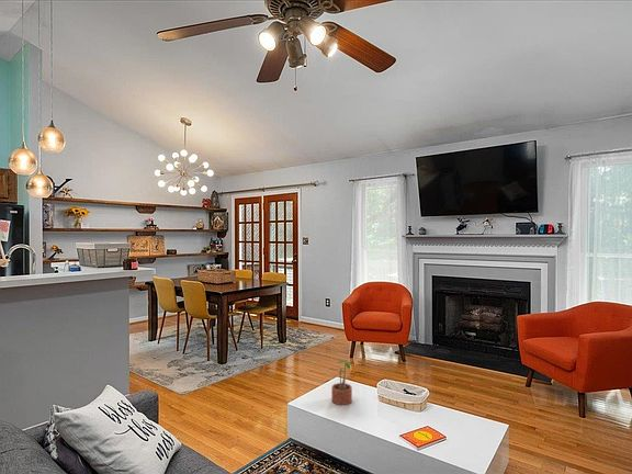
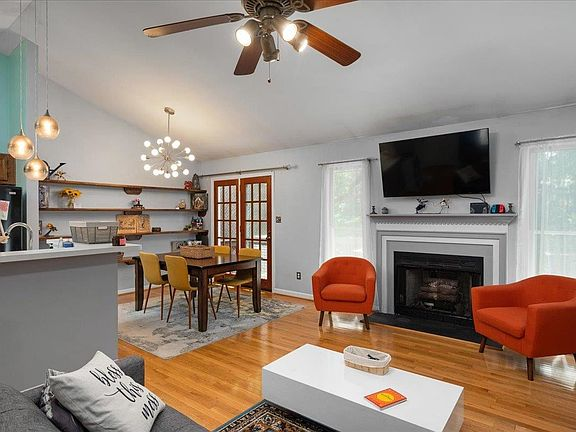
- potted plant [330,359,353,406]
